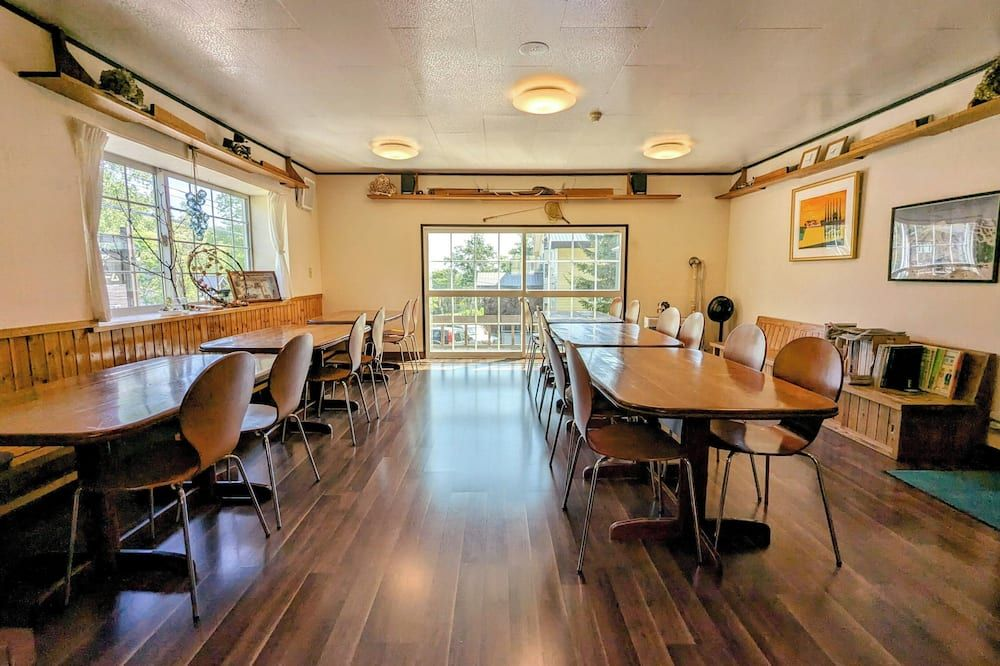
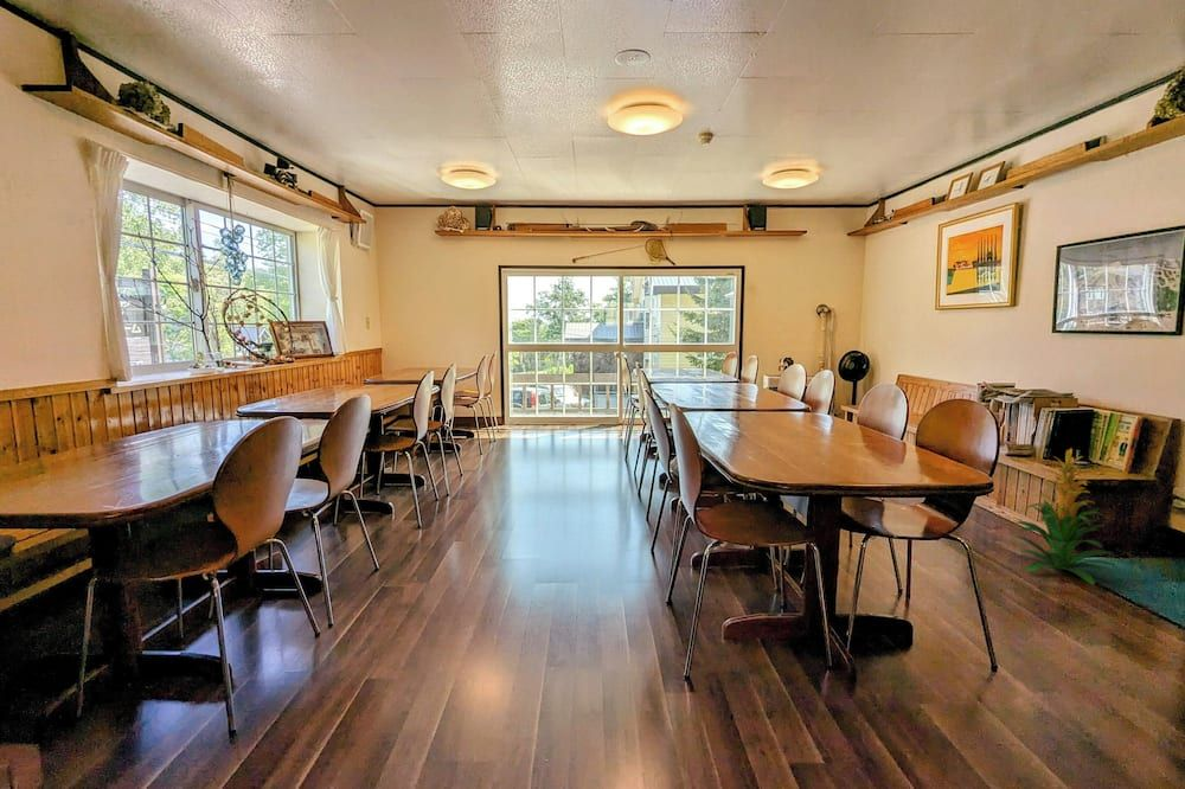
+ indoor plant [1012,448,1119,586]
